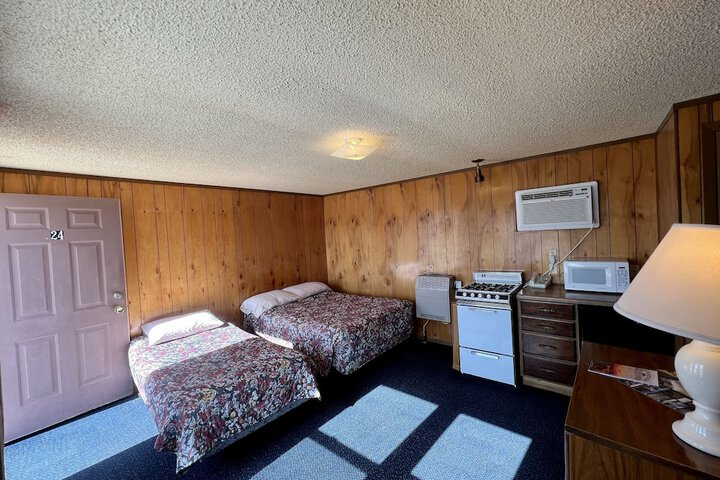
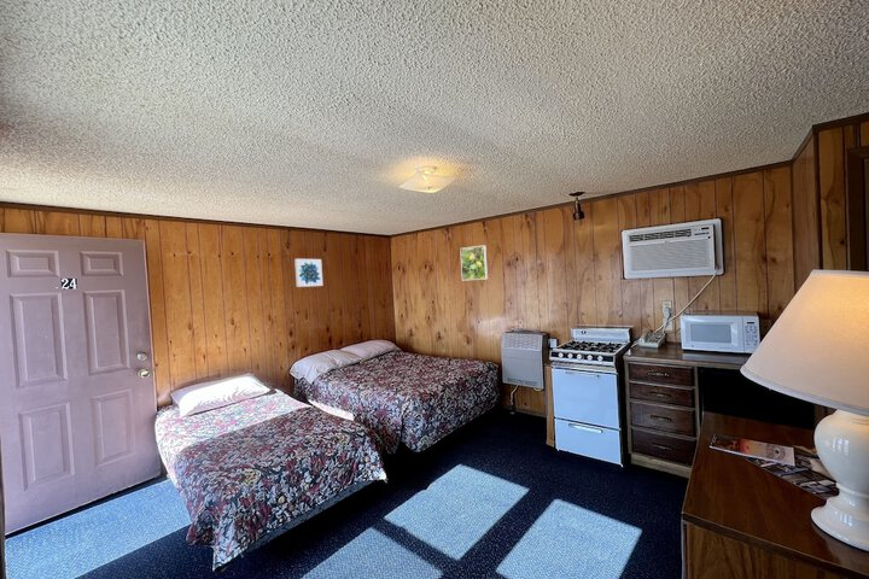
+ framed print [459,244,489,281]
+ wall art [293,258,323,288]
